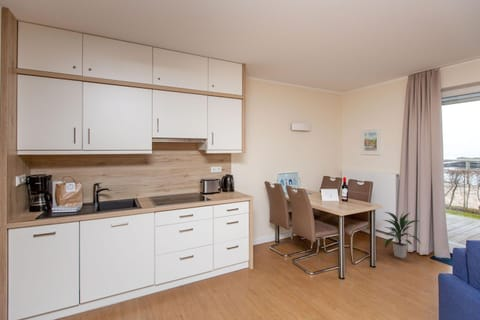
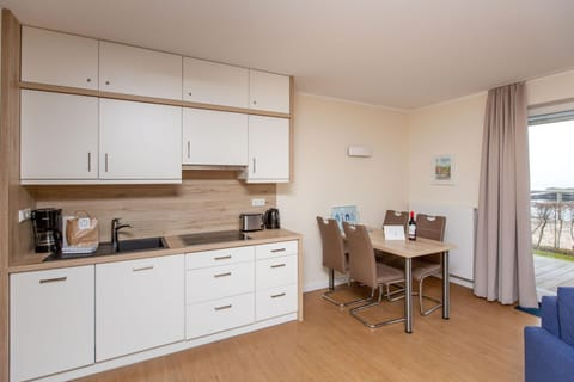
- indoor plant [383,211,423,259]
